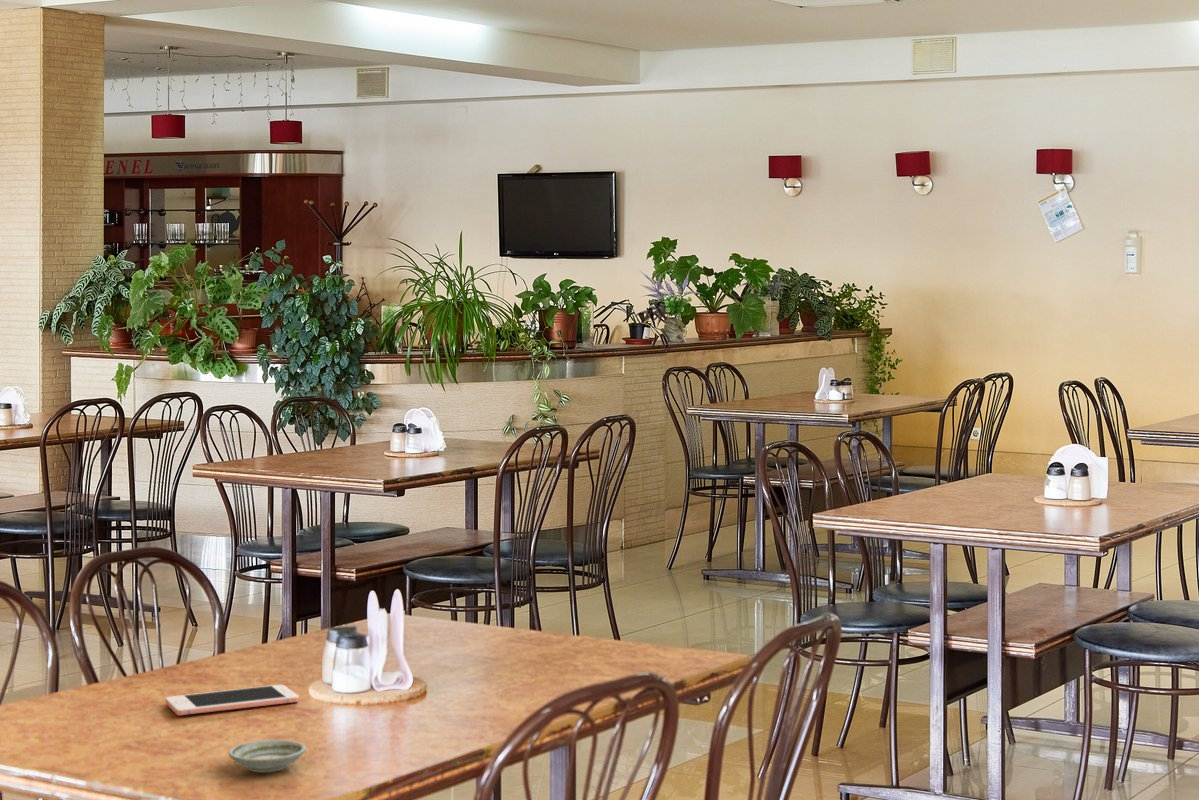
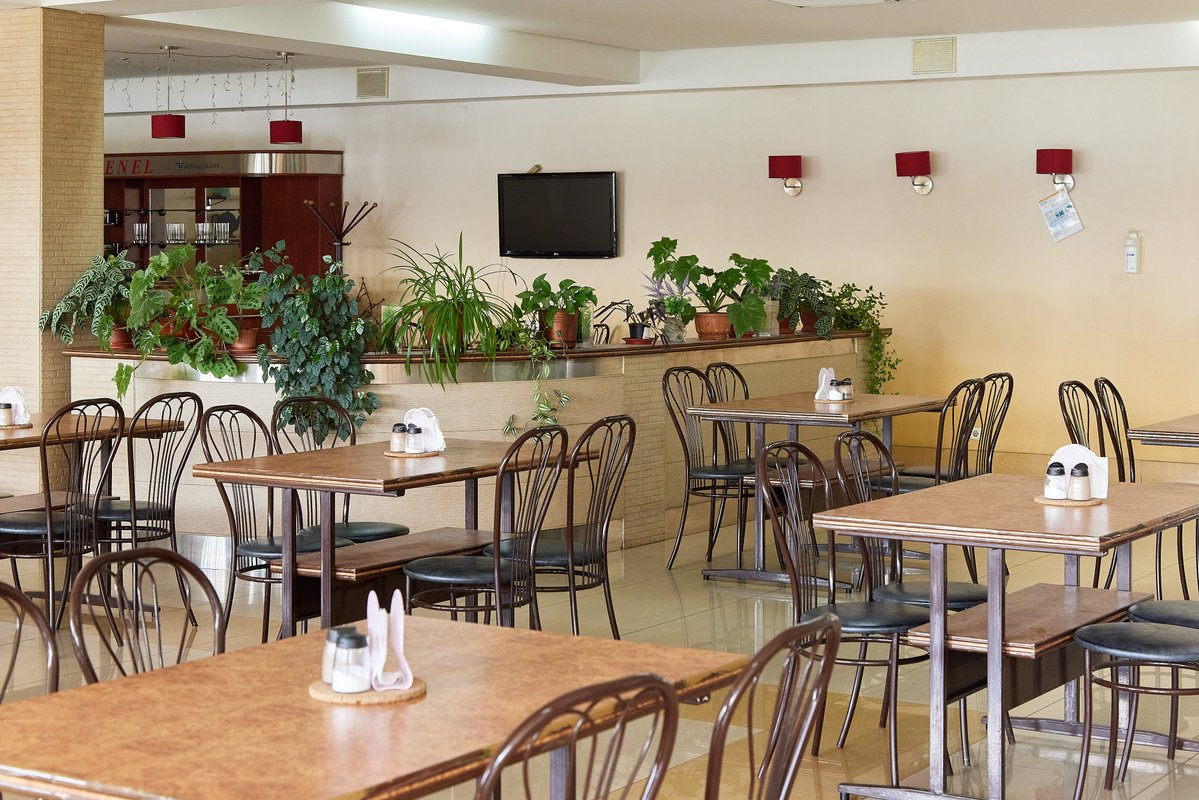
- cell phone [165,684,300,716]
- saucer [227,739,307,773]
